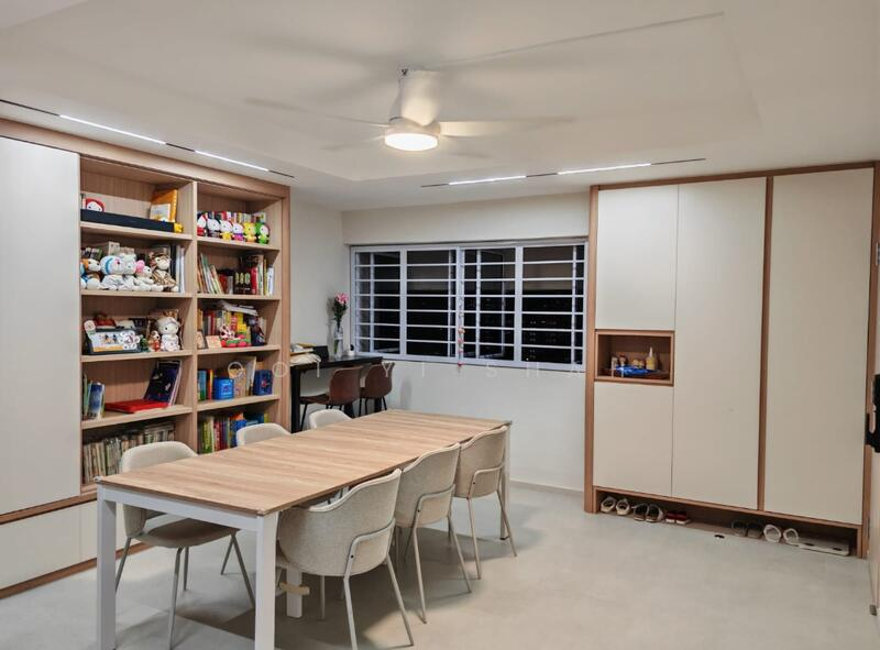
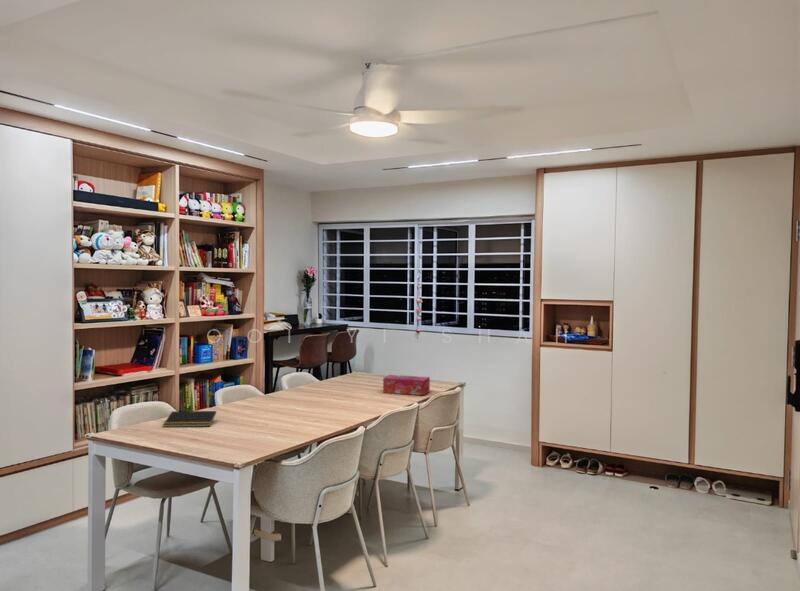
+ notepad [162,410,217,428]
+ tissue box [382,374,431,396]
